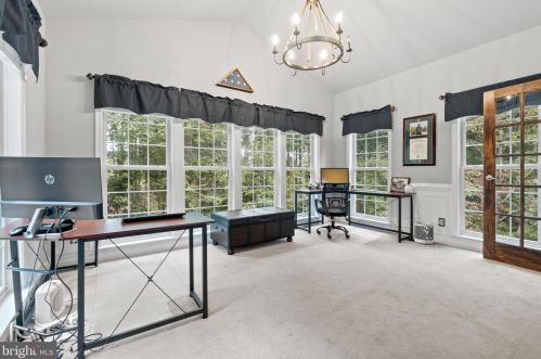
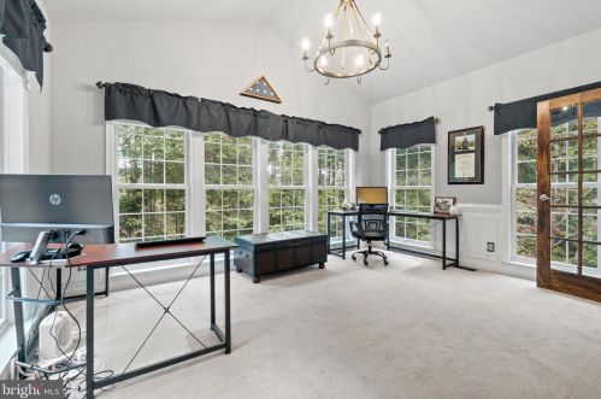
- wastebasket [413,221,435,245]
